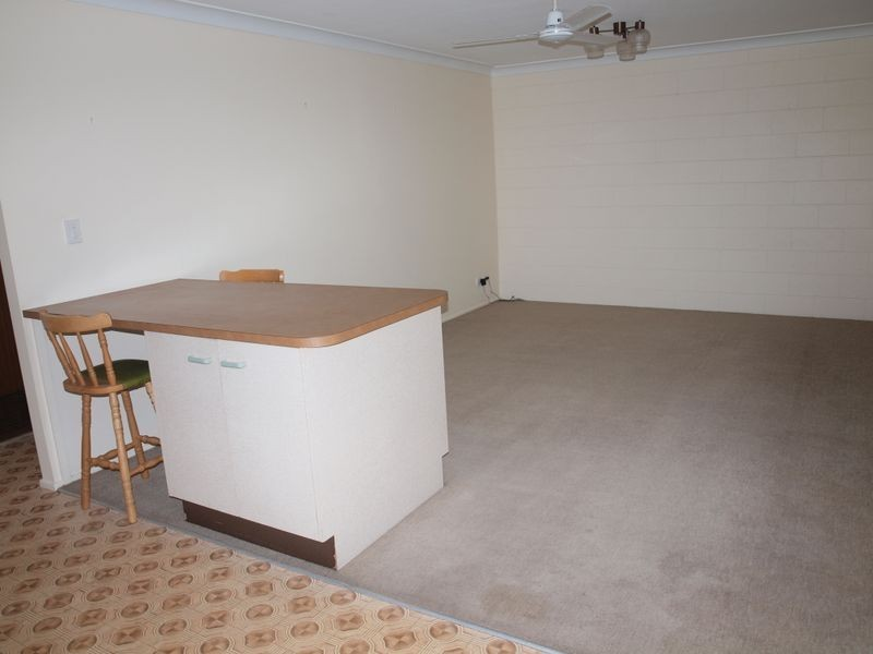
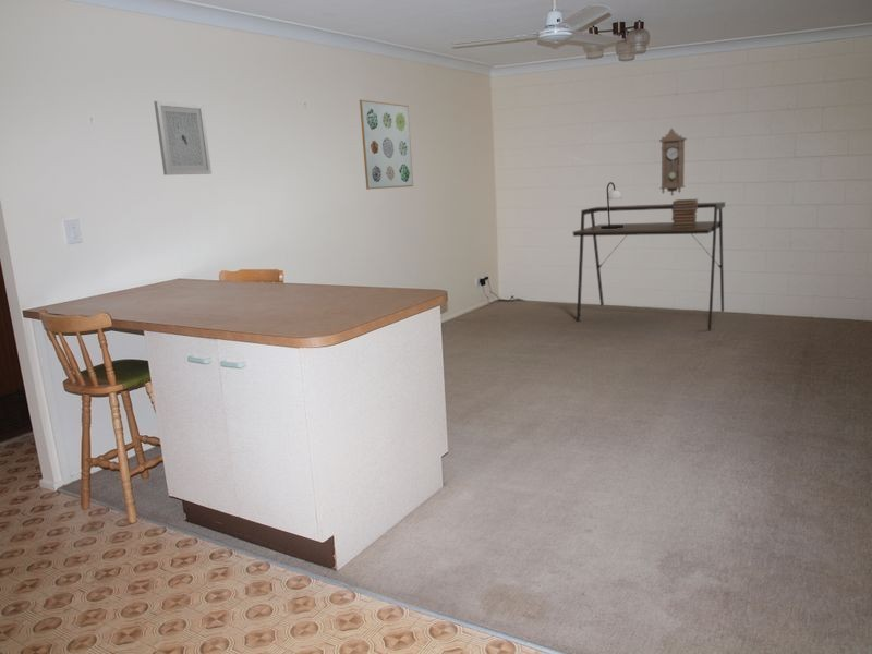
+ table lamp [601,181,623,229]
+ book stack [671,198,699,228]
+ wall art [359,99,414,191]
+ desk [572,201,726,329]
+ wall art [153,100,213,177]
+ pendulum clock [658,128,687,197]
